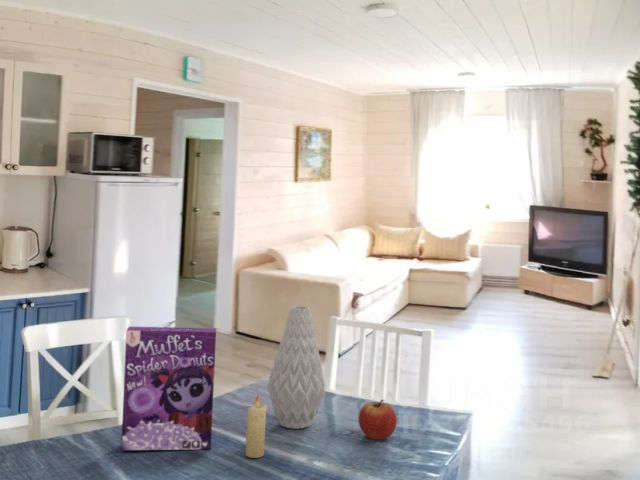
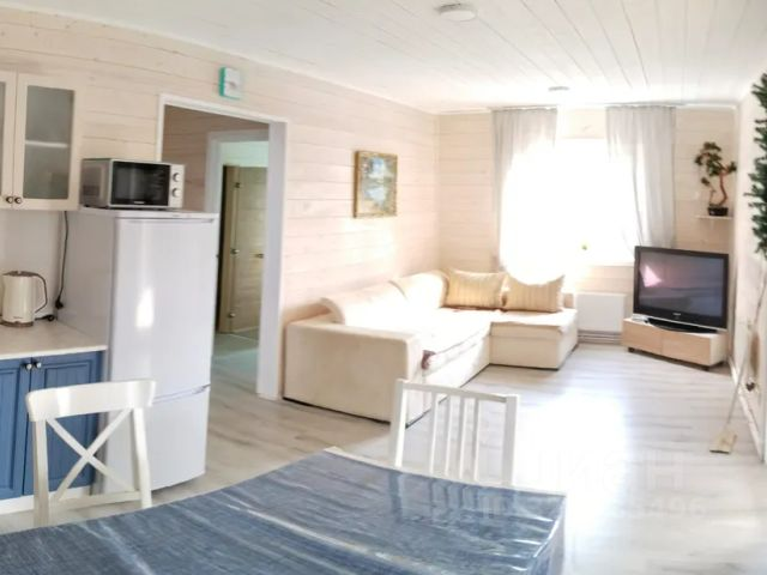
- apple [358,398,398,440]
- candle [244,394,268,459]
- cereal box [120,325,217,451]
- vase [266,305,327,430]
